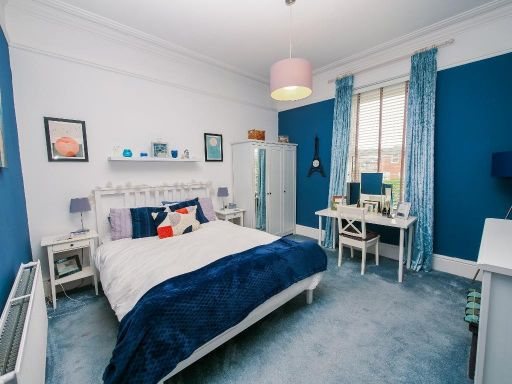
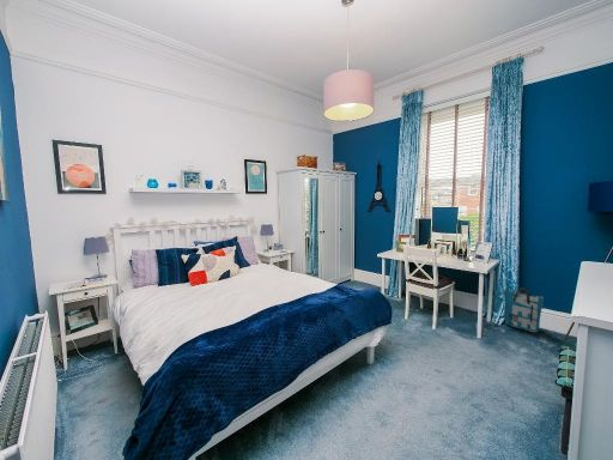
+ tote bag [503,286,545,333]
